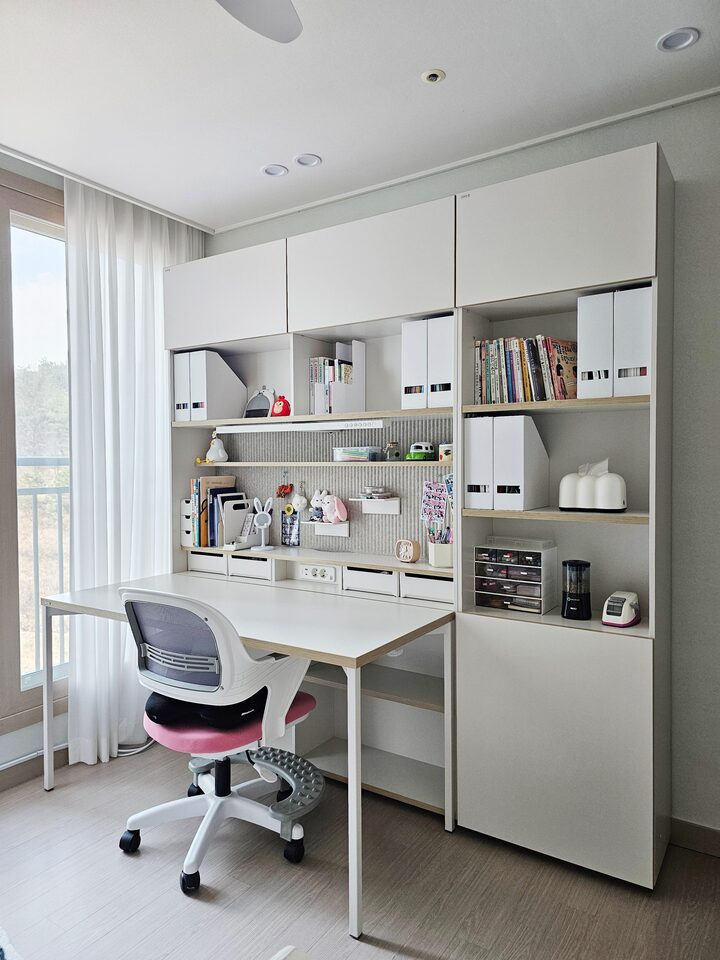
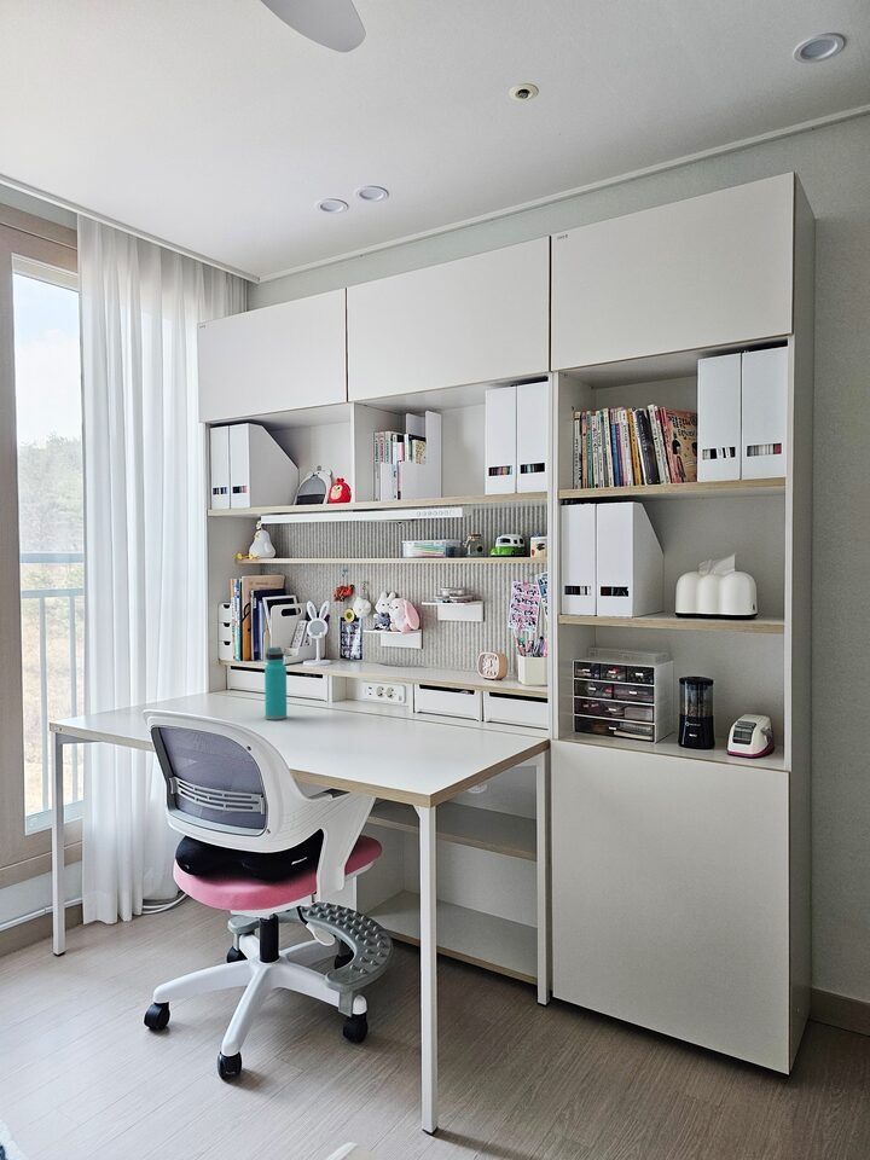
+ water bottle [263,646,288,721]
